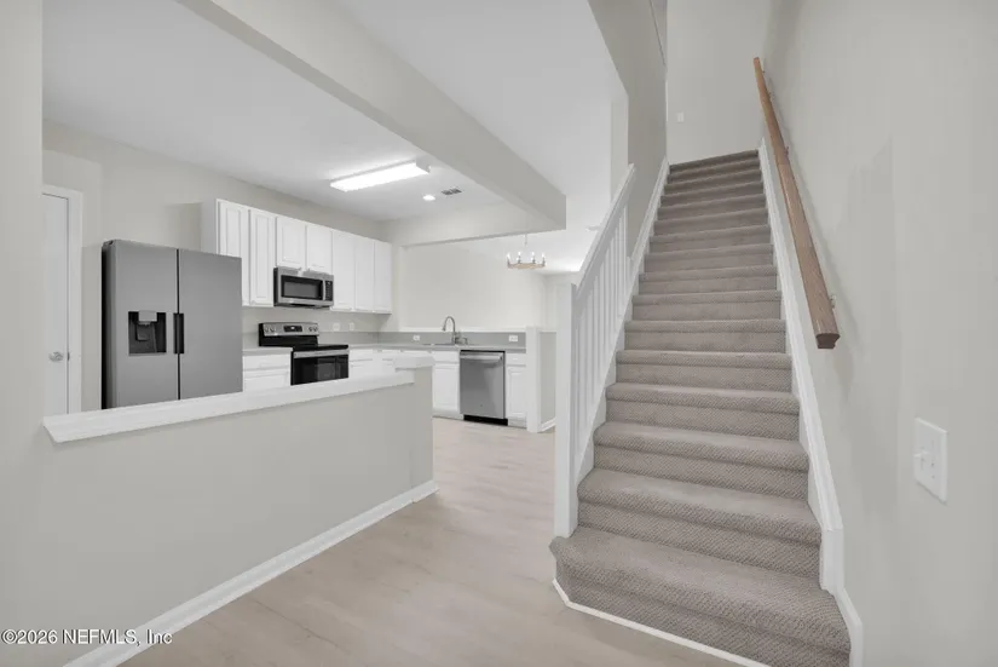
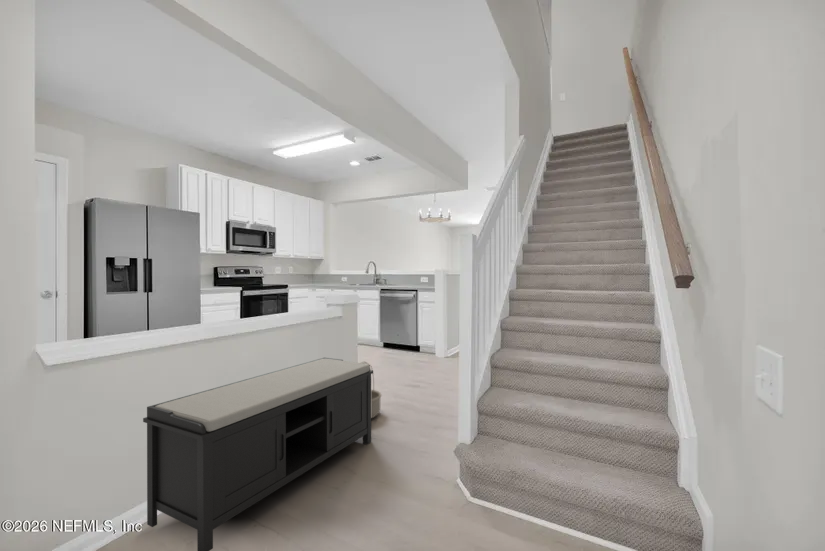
+ bench [142,357,374,551]
+ basket [360,361,383,420]
